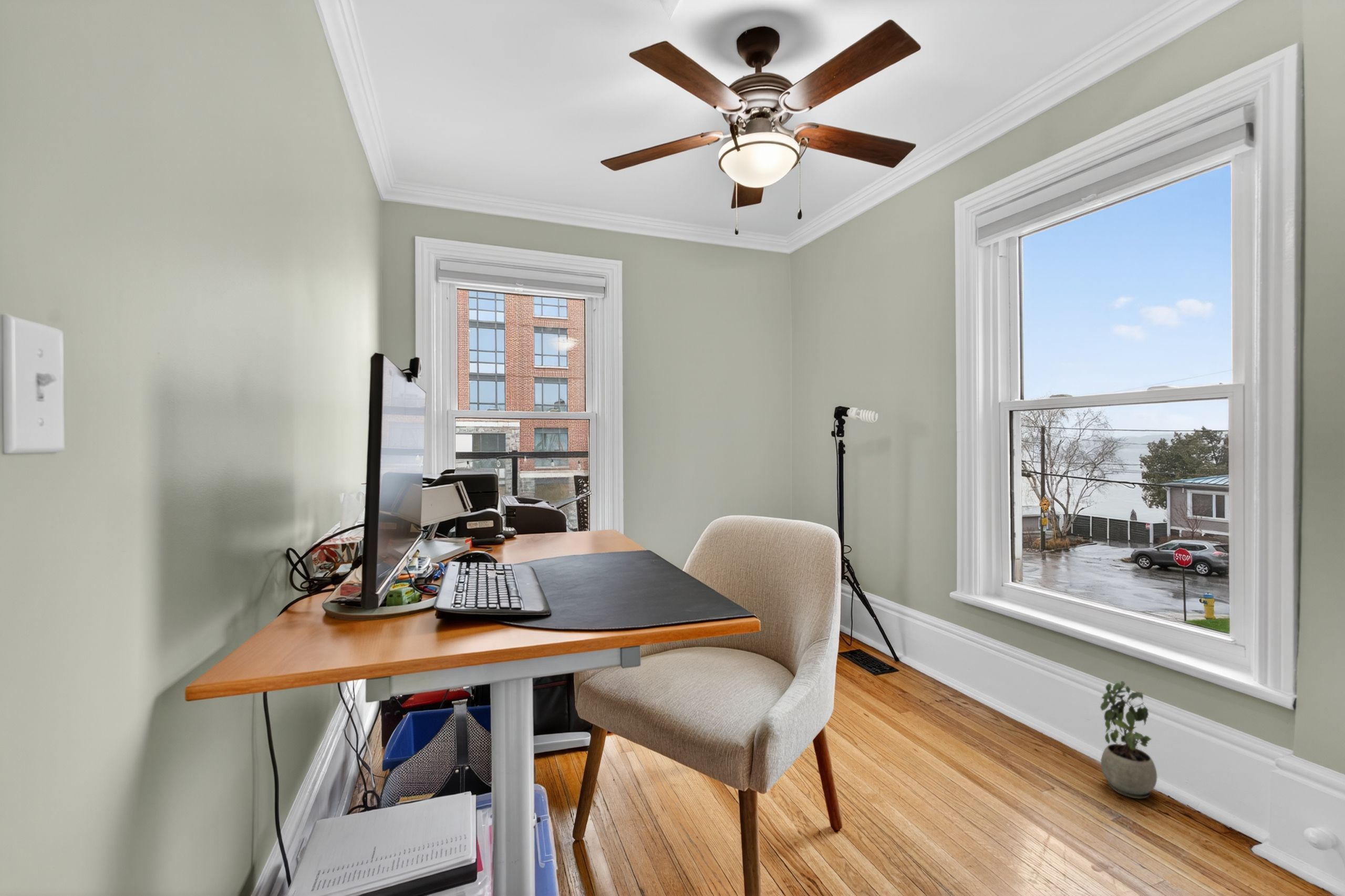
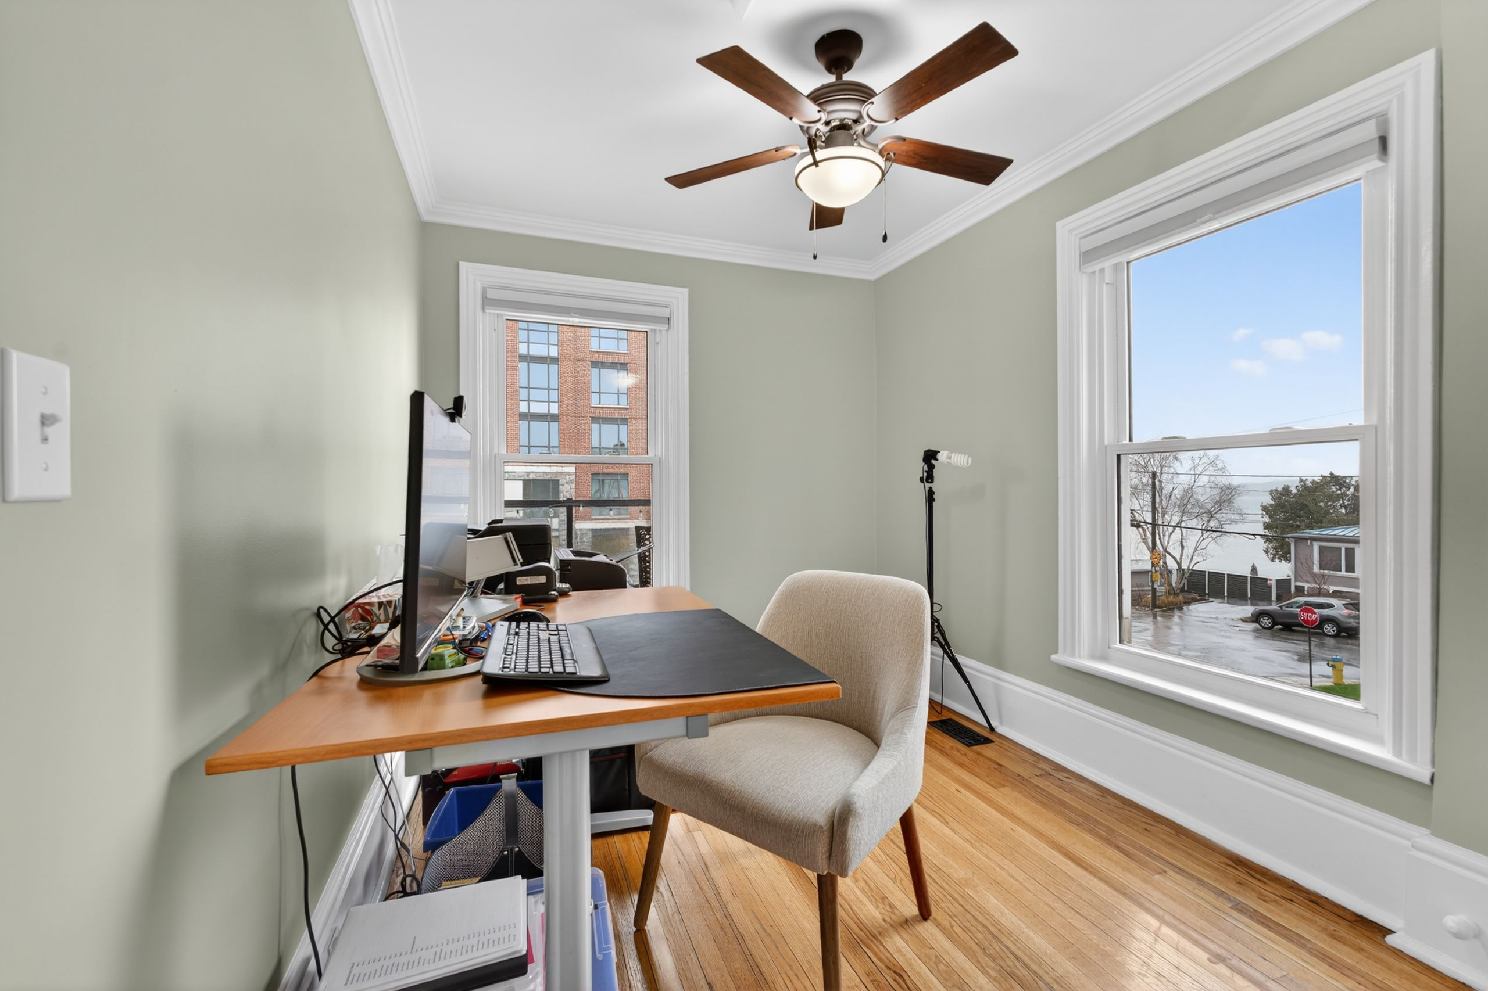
- potted plant [1100,681,1157,799]
